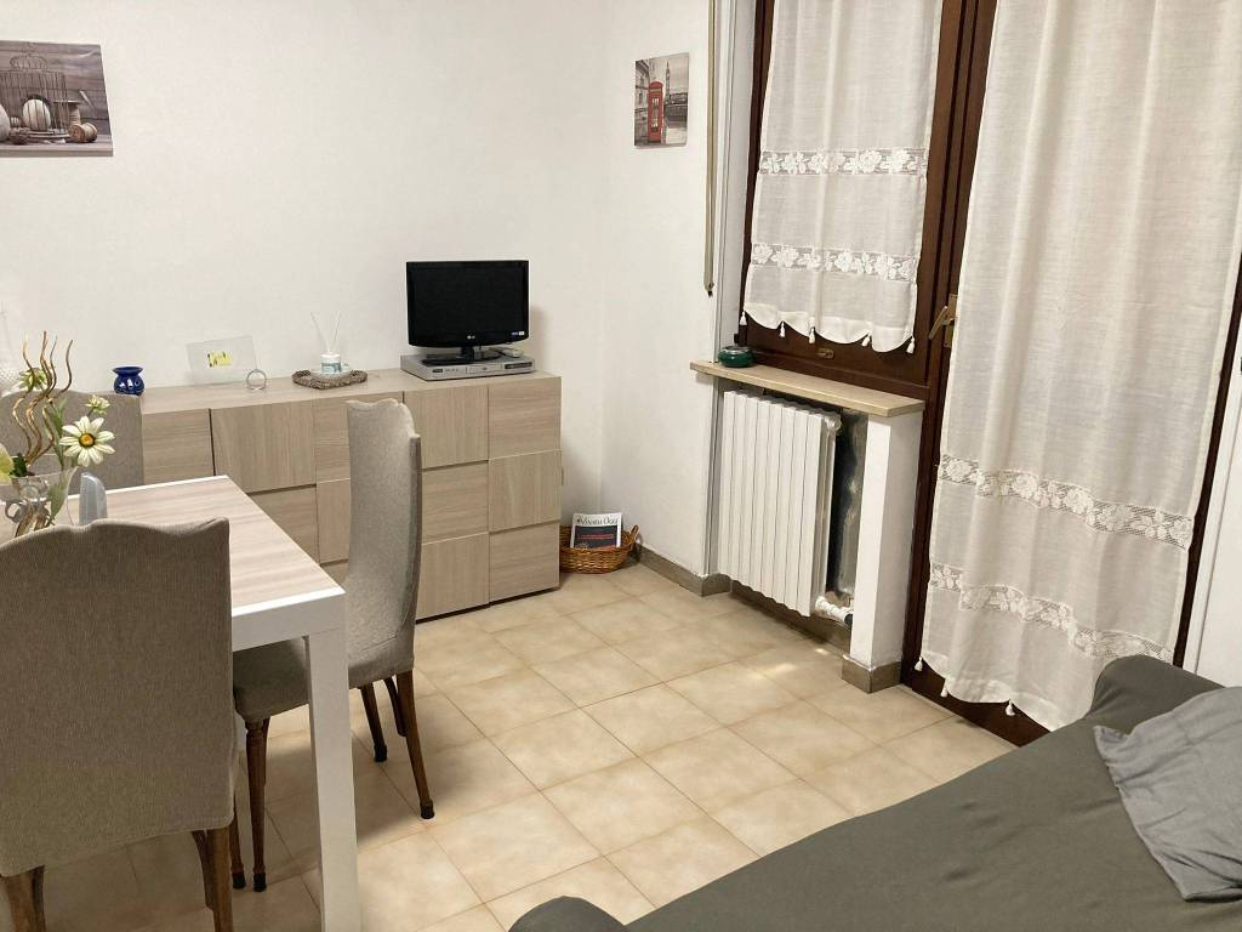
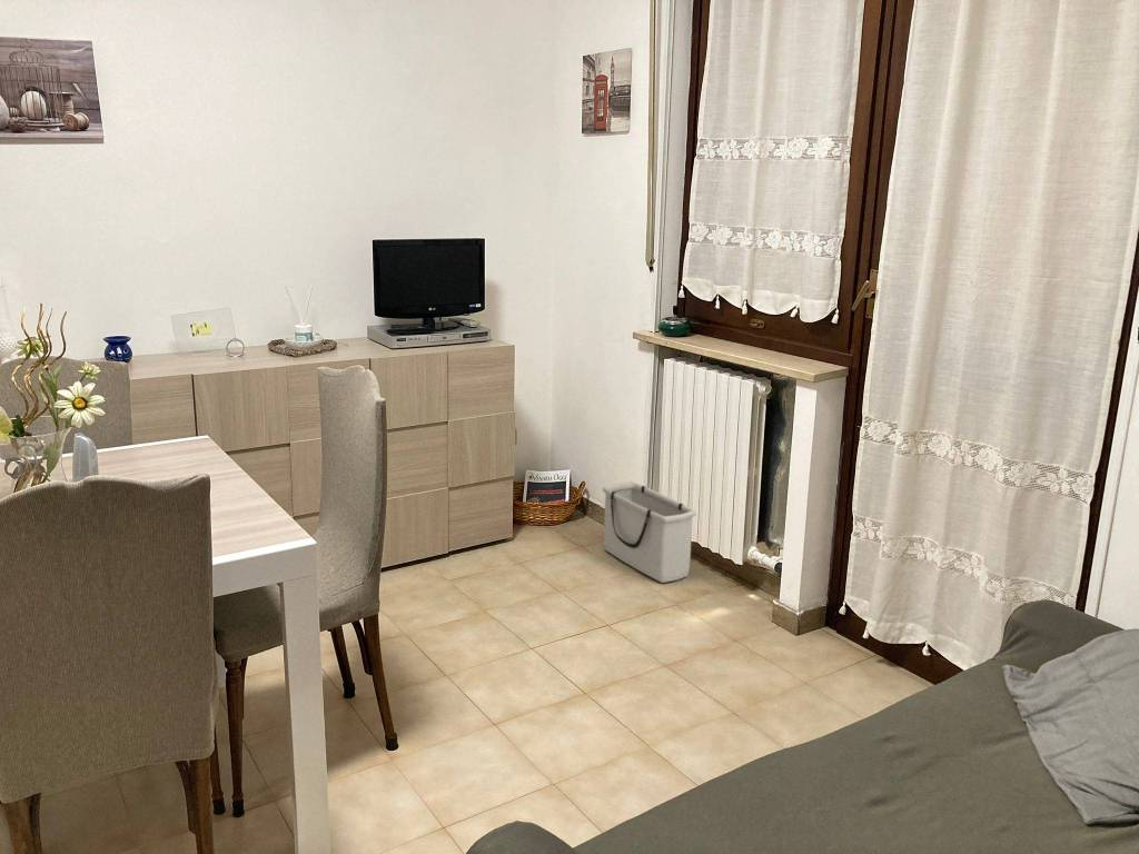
+ storage bin [602,480,697,584]
